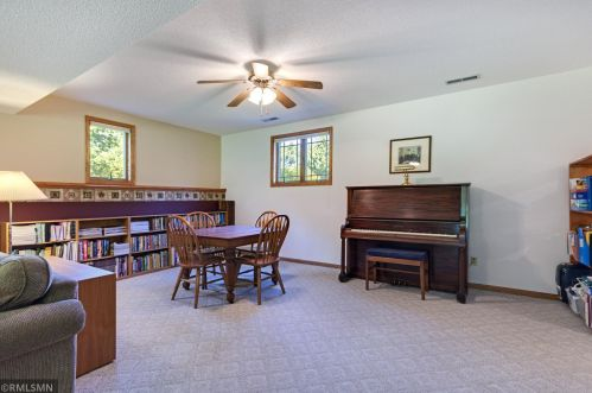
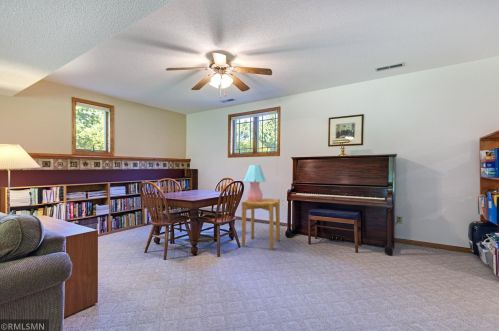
+ side table [241,197,281,251]
+ table lamp [243,164,267,201]
